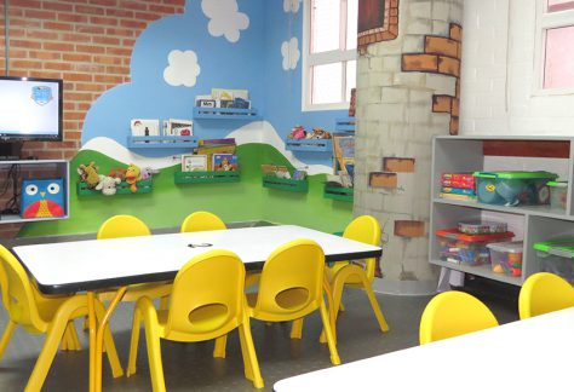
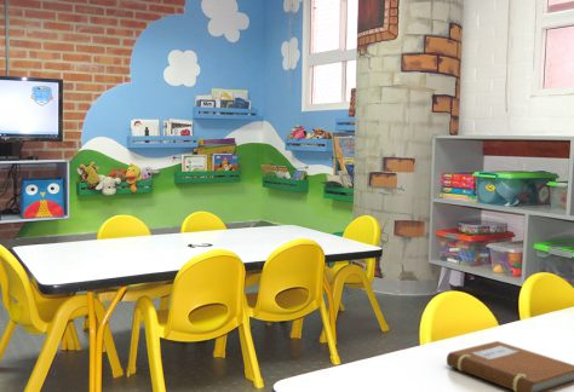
+ notebook [446,340,574,392]
